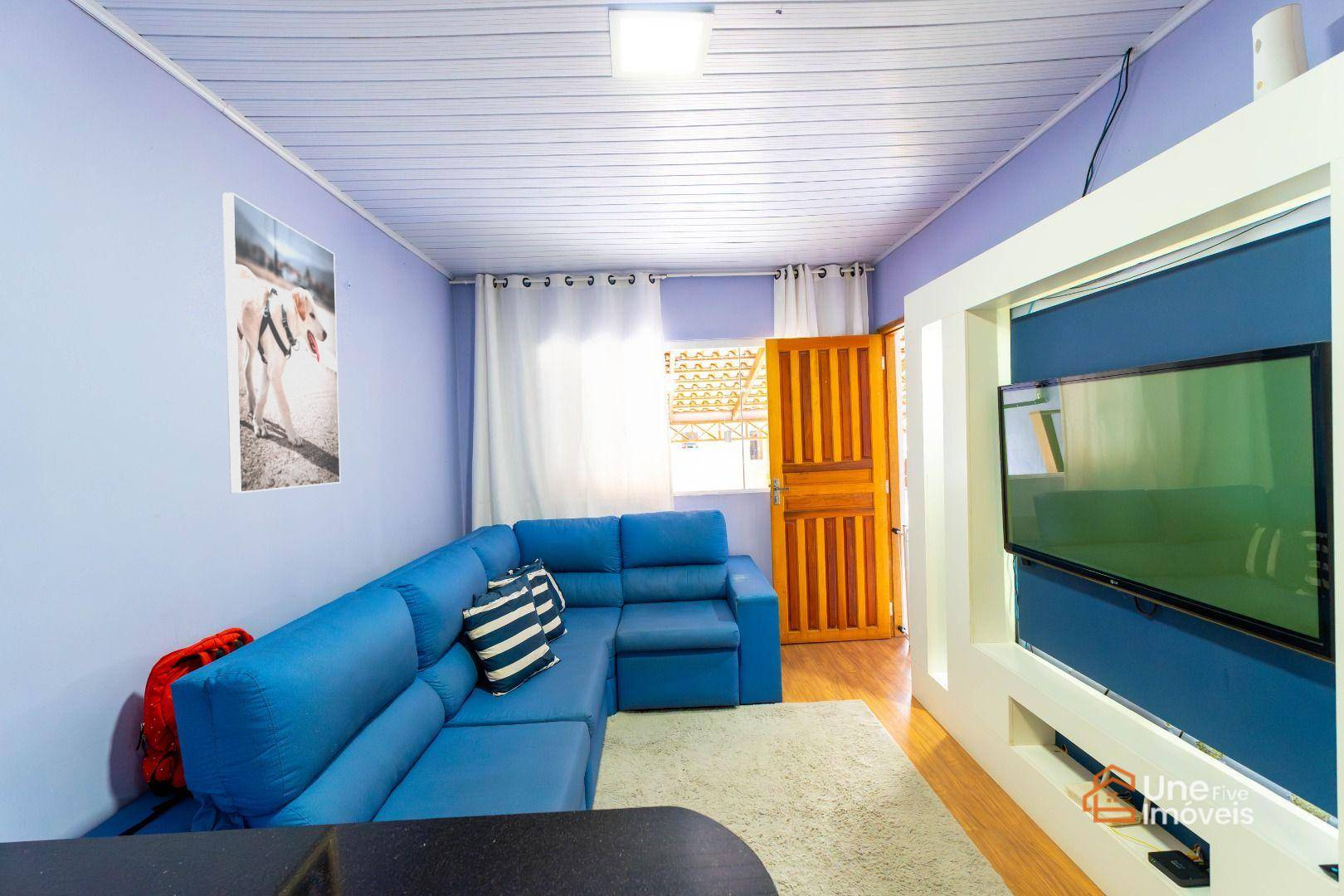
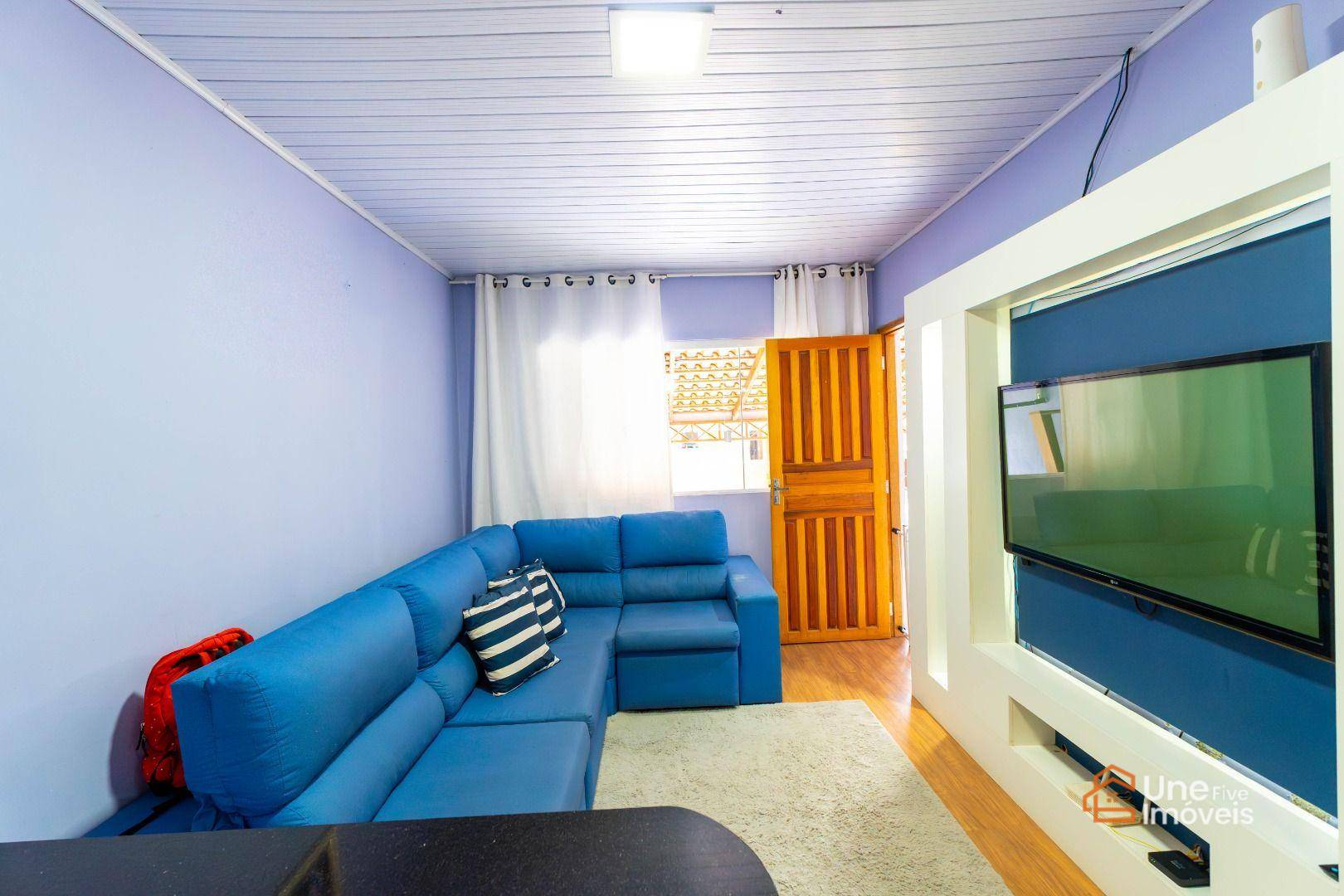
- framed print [222,192,341,494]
